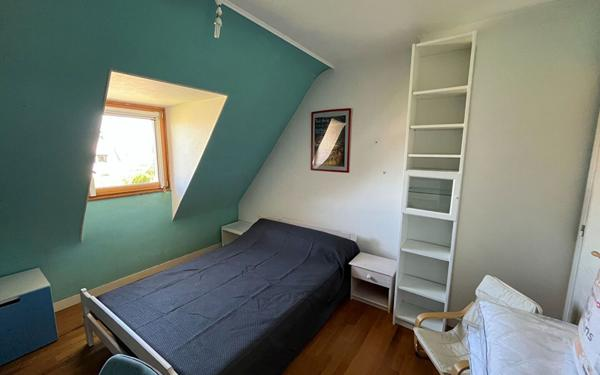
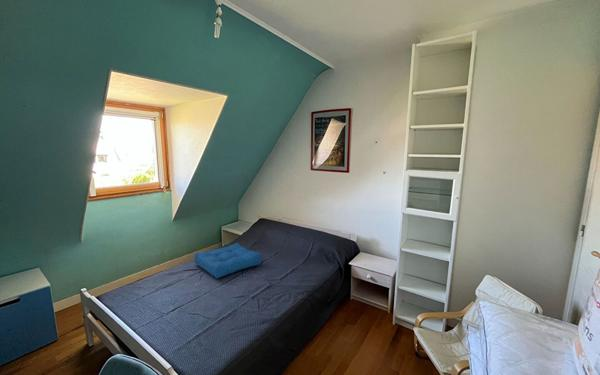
+ seat cushion [193,242,262,280]
